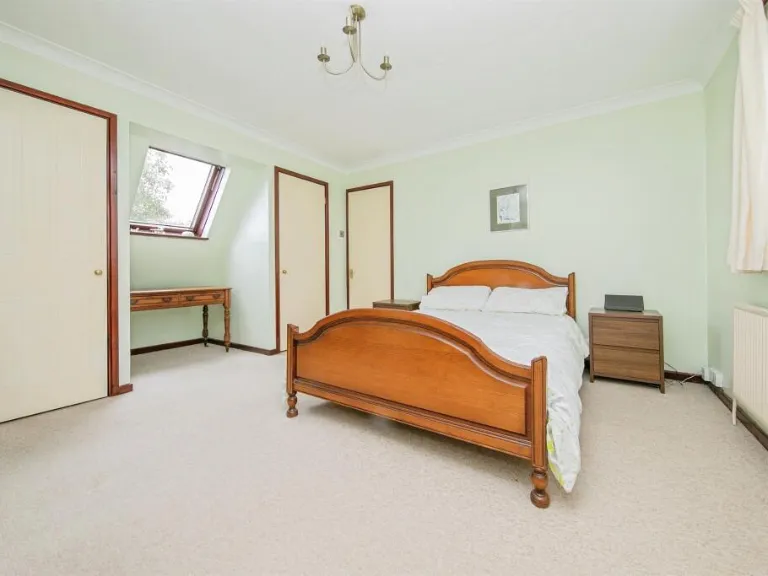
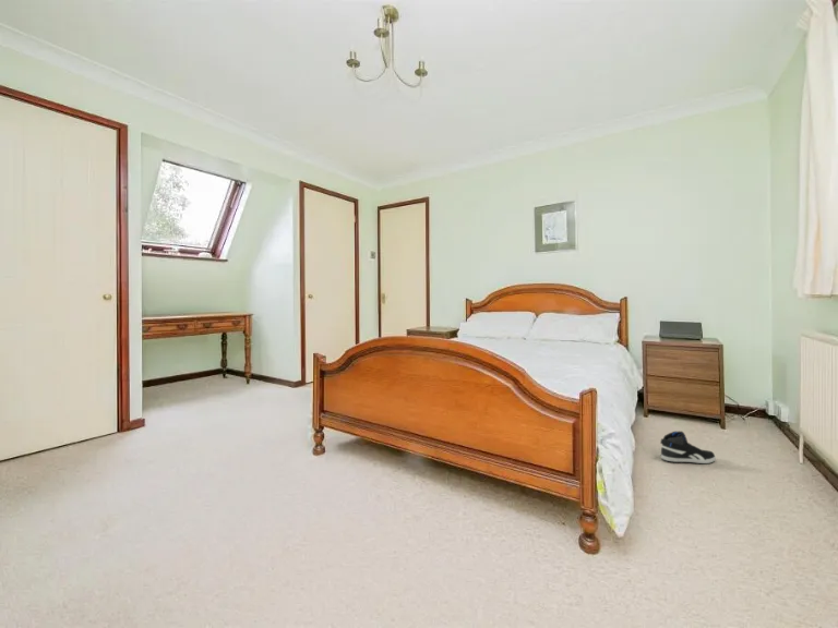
+ sneaker [659,431,717,464]
